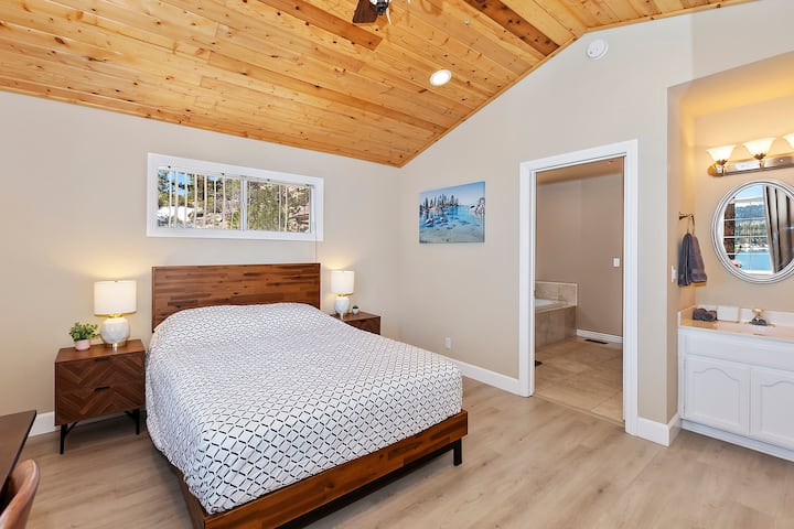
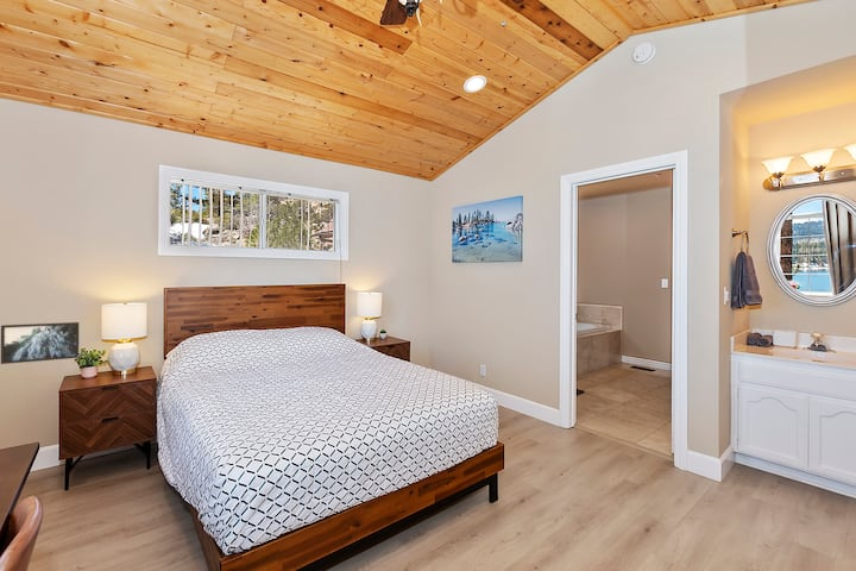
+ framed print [0,321,80,365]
